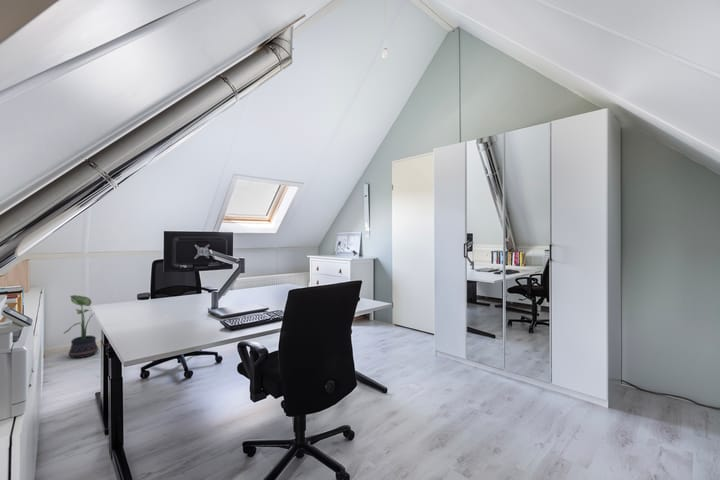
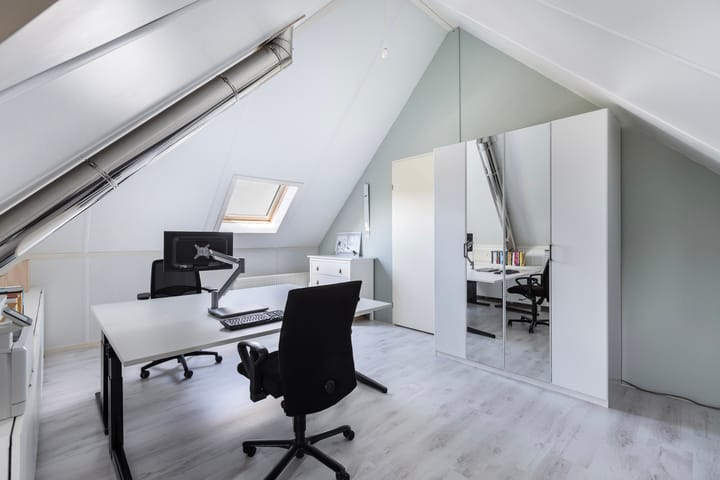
- potted plant [63,294,99,359]
